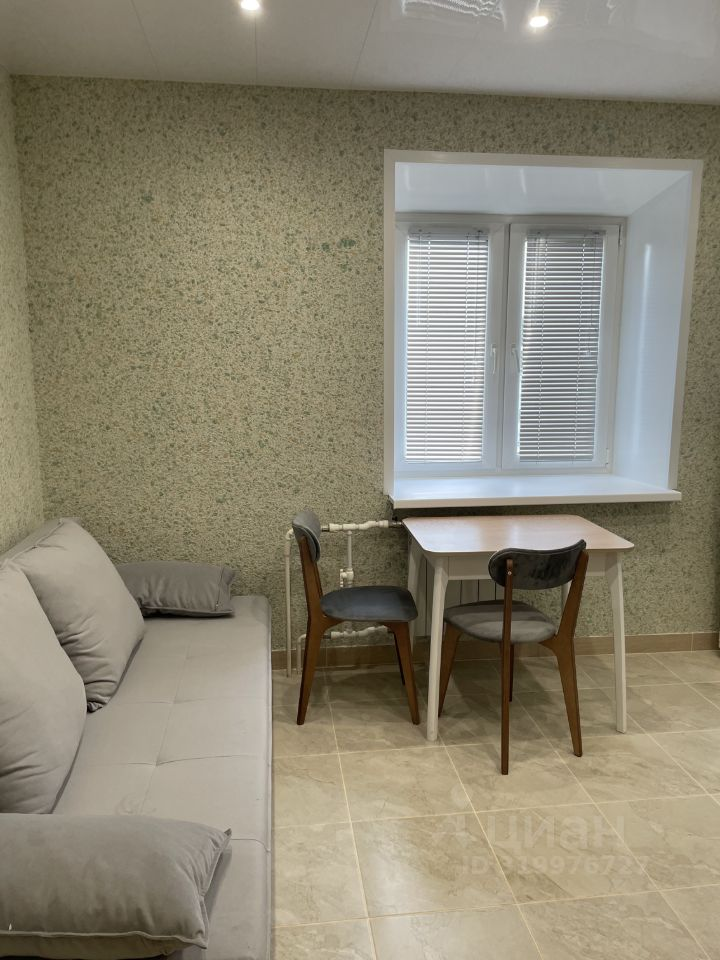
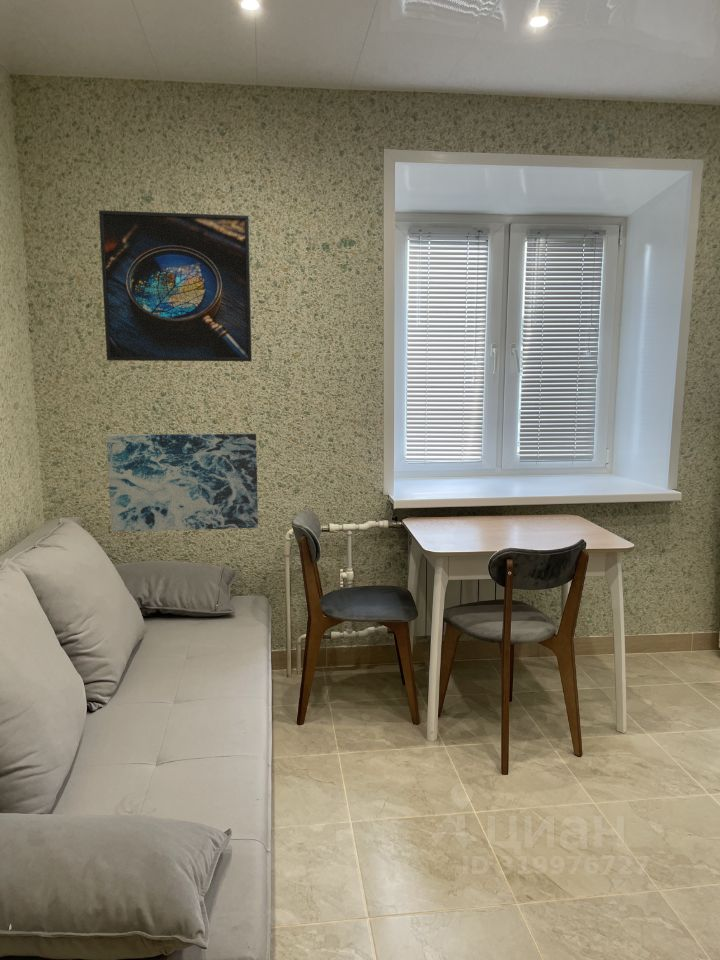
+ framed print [98,209,253,362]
+ wall art [105,433,259,533]
